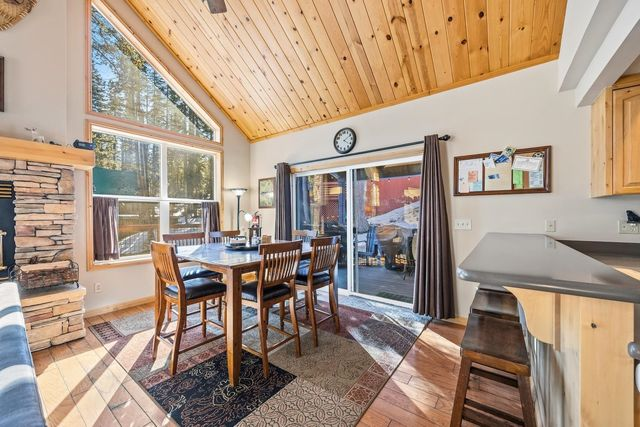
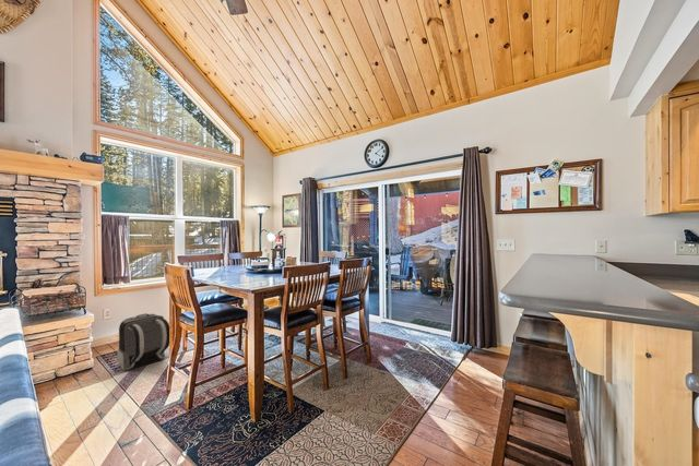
+ backpack [116,312,170,372]
